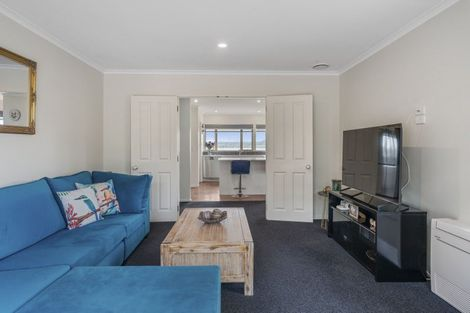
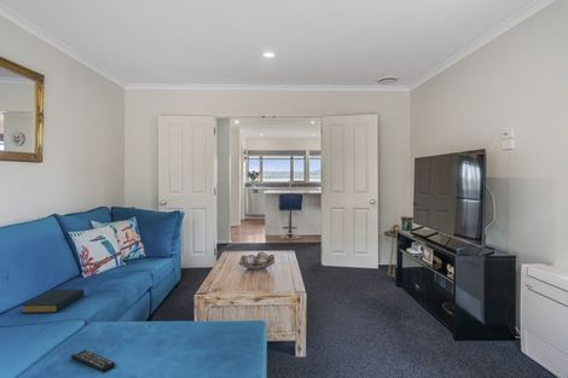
+ hardback book [22,289,86,314]
+ remote control [69,349,116,374]
